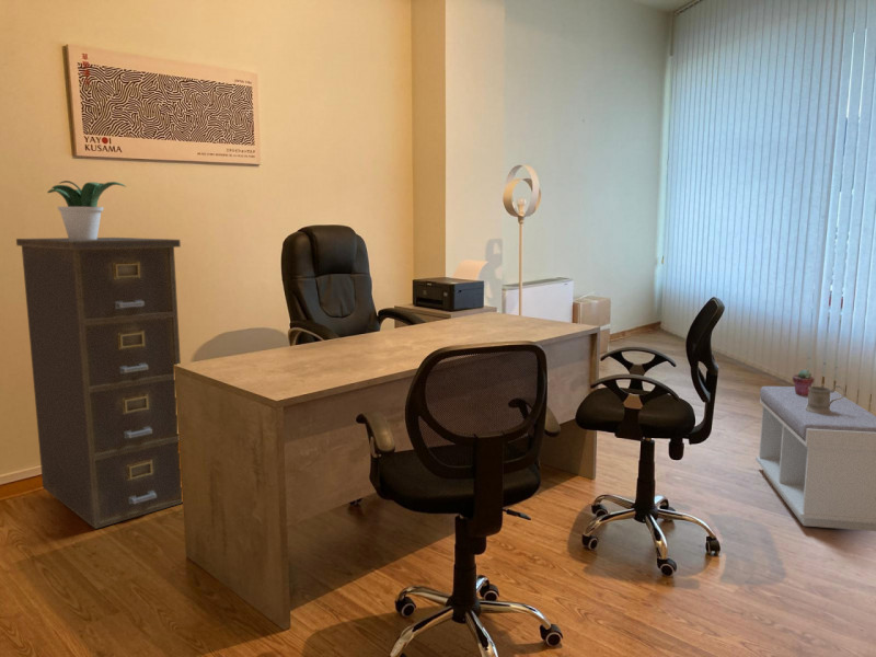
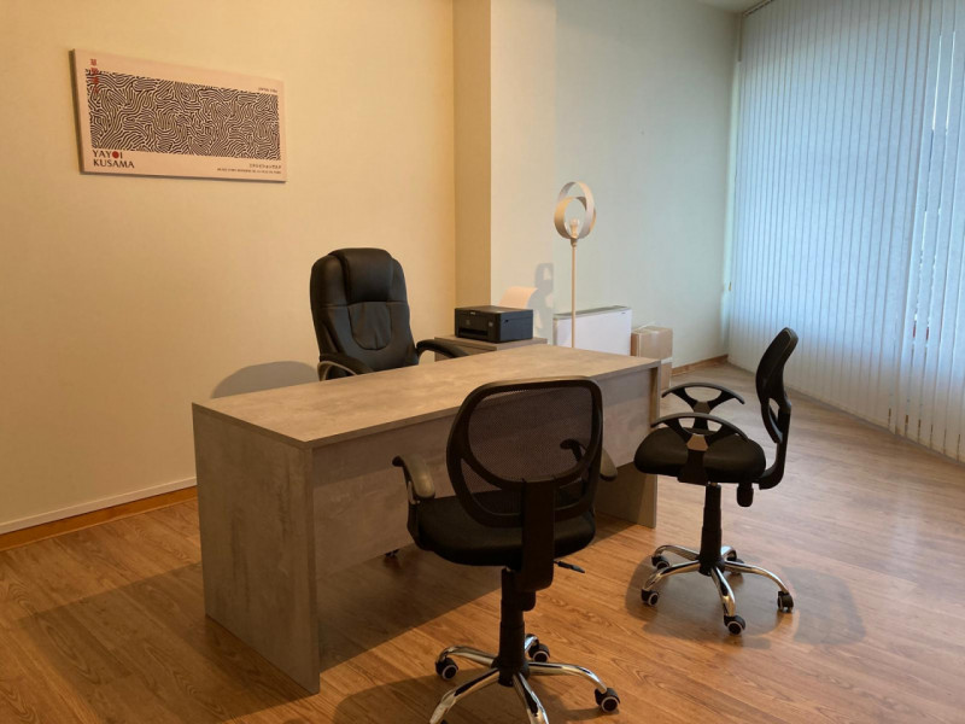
- potted plant [46,180,128,240]
- bench [754,385,876,532]
- potted succulent [792,369,815,395]
- filing cabinet [15,237,184,530]
- mug [805,384,846,414]
